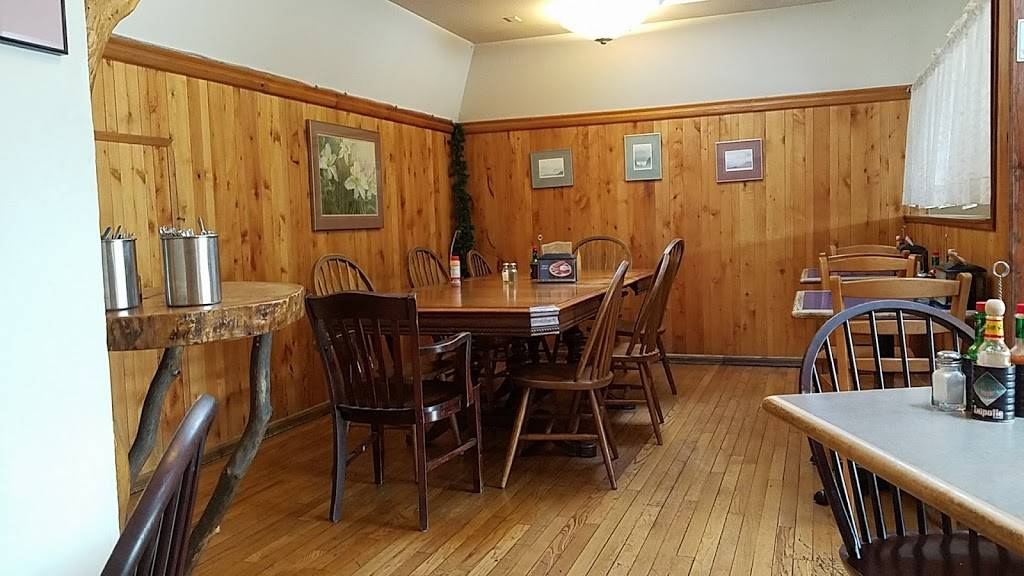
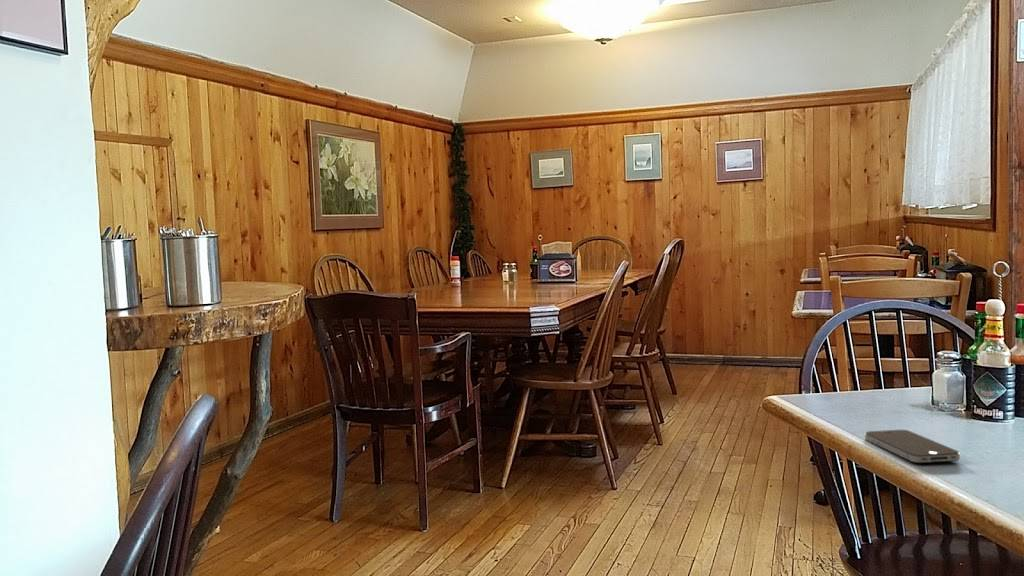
+ smartphone [864,429,961,464]
